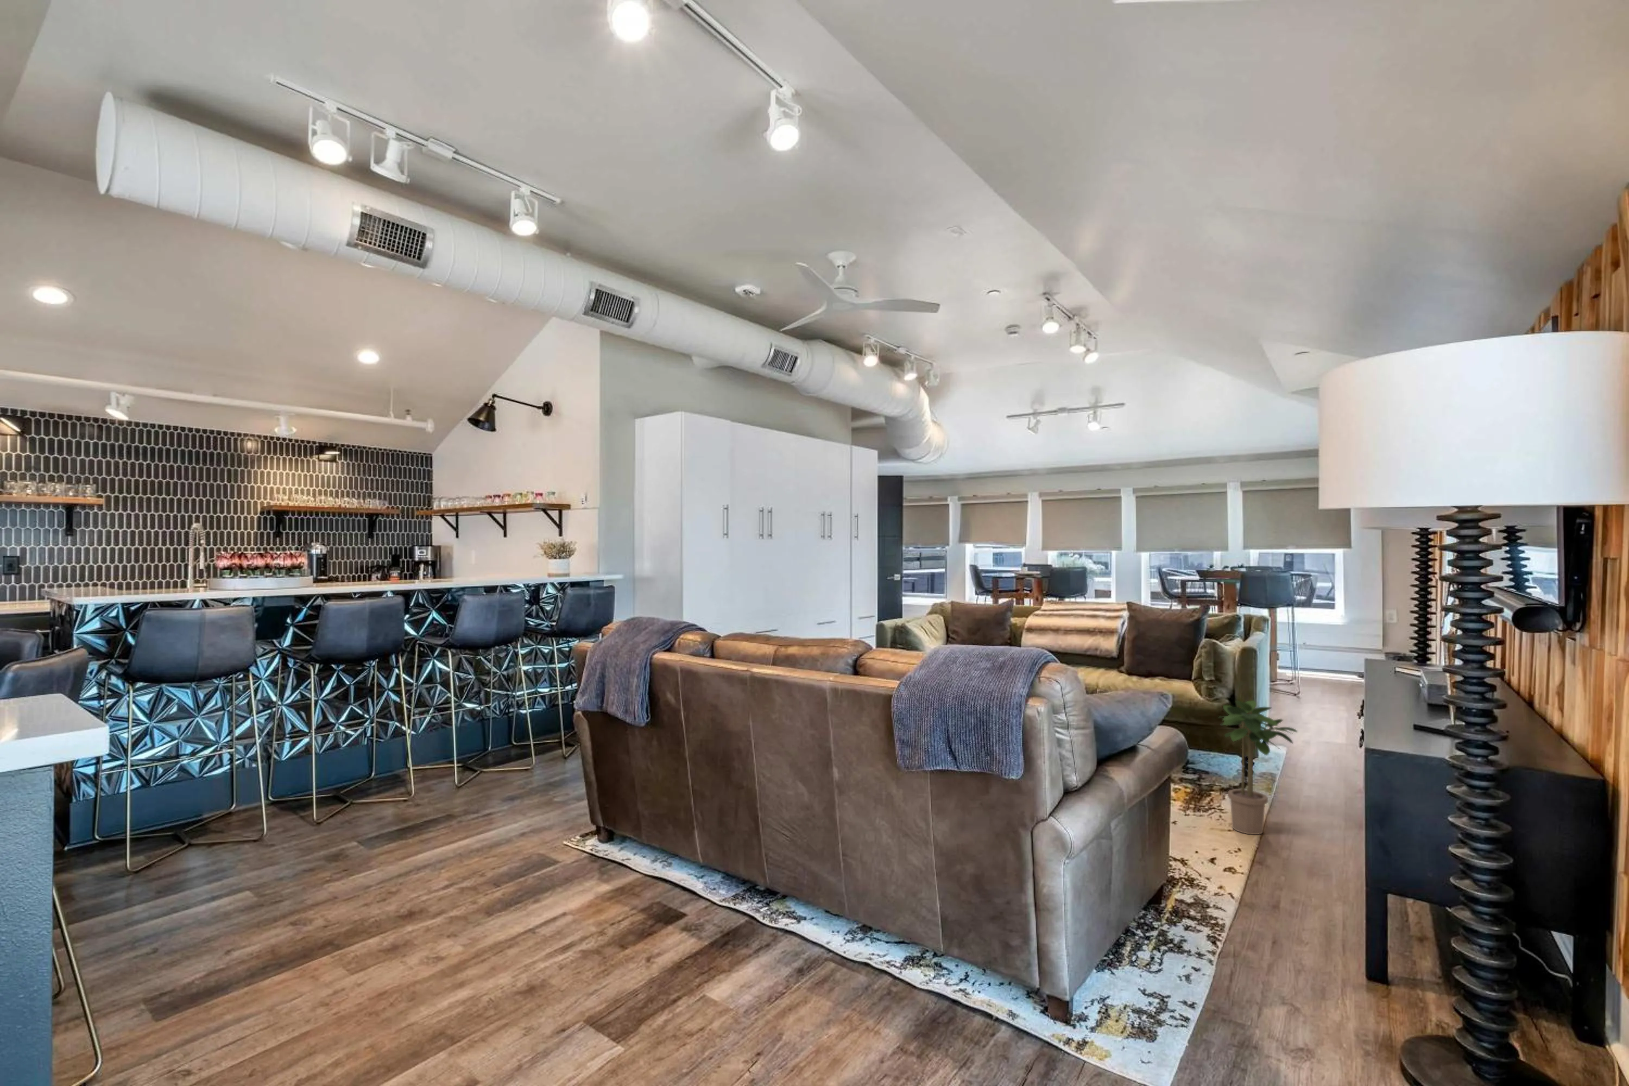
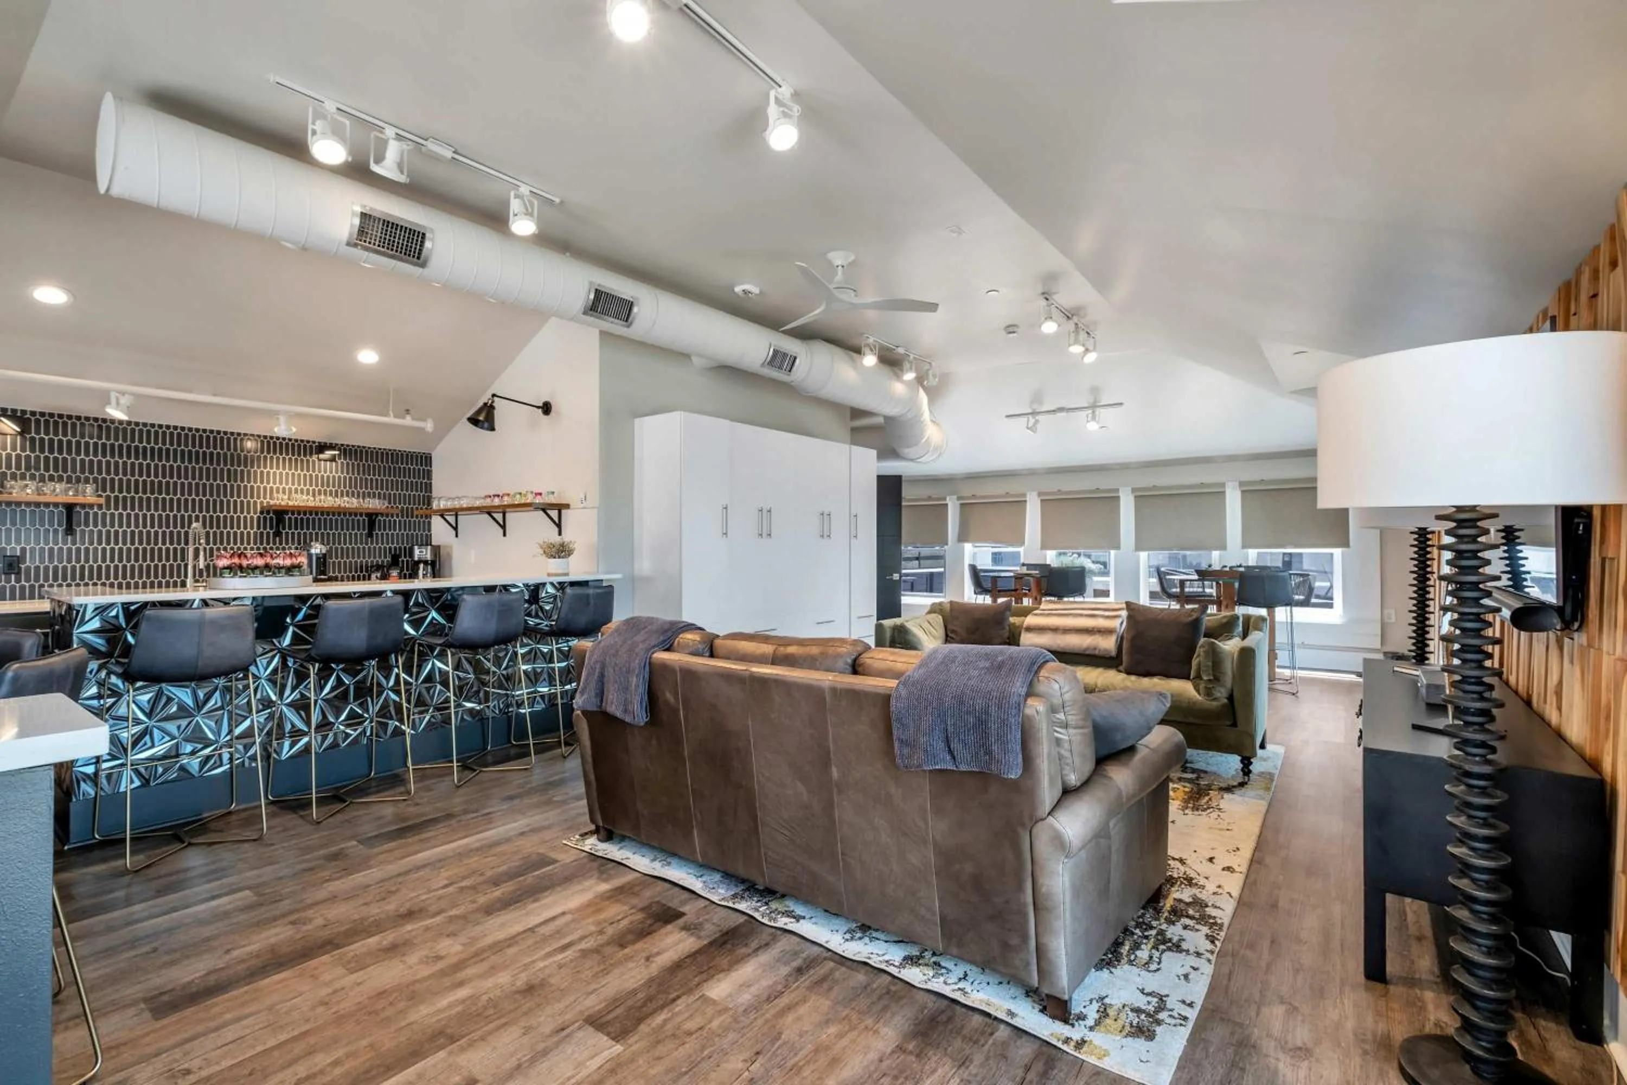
- potted plant [1217,699,1298,835]
